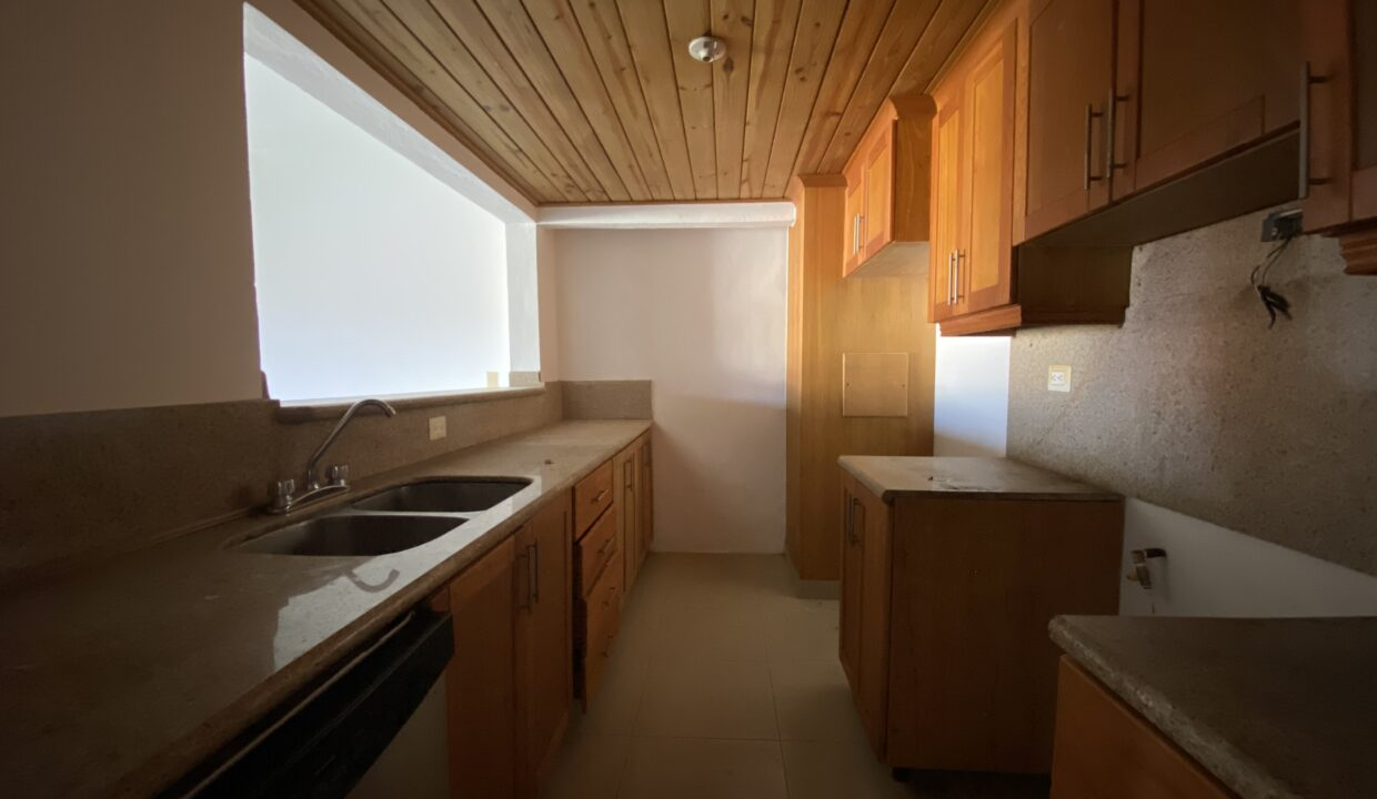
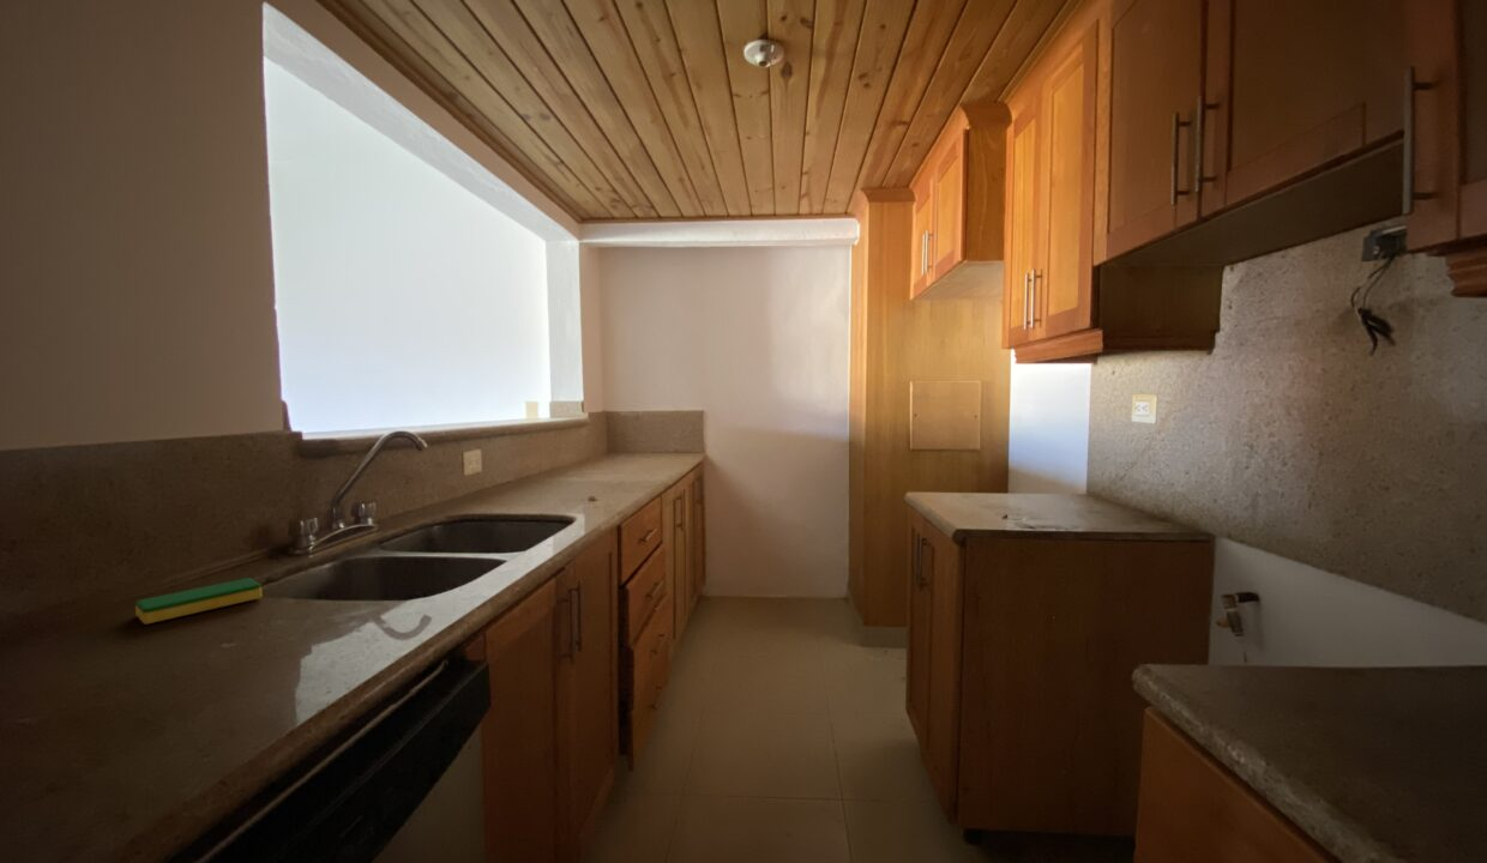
+ dish sponge [134,577,264,626]
